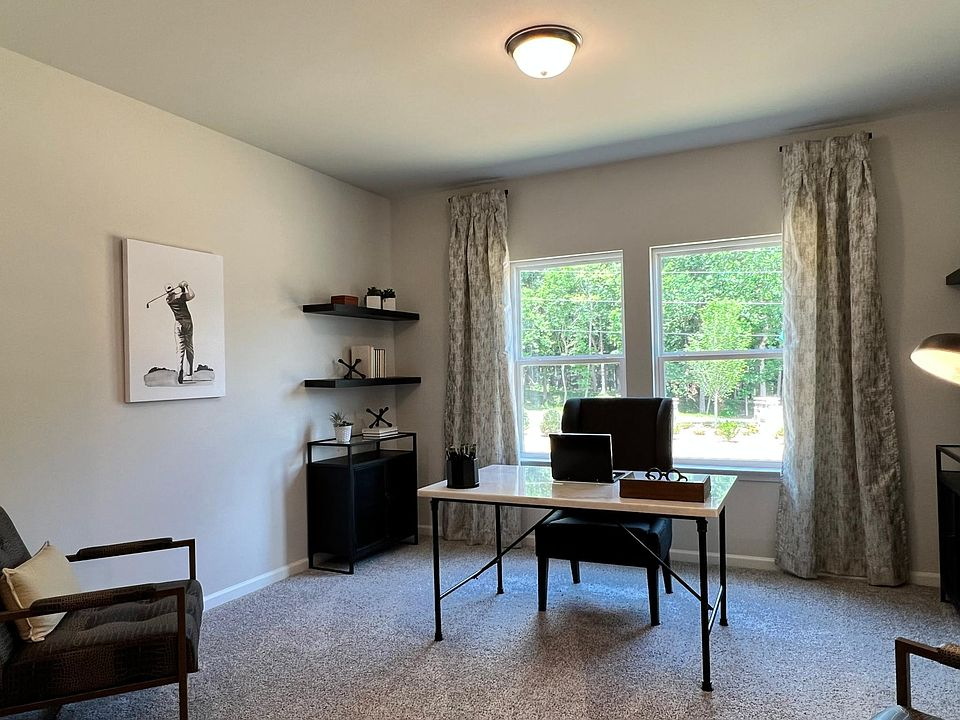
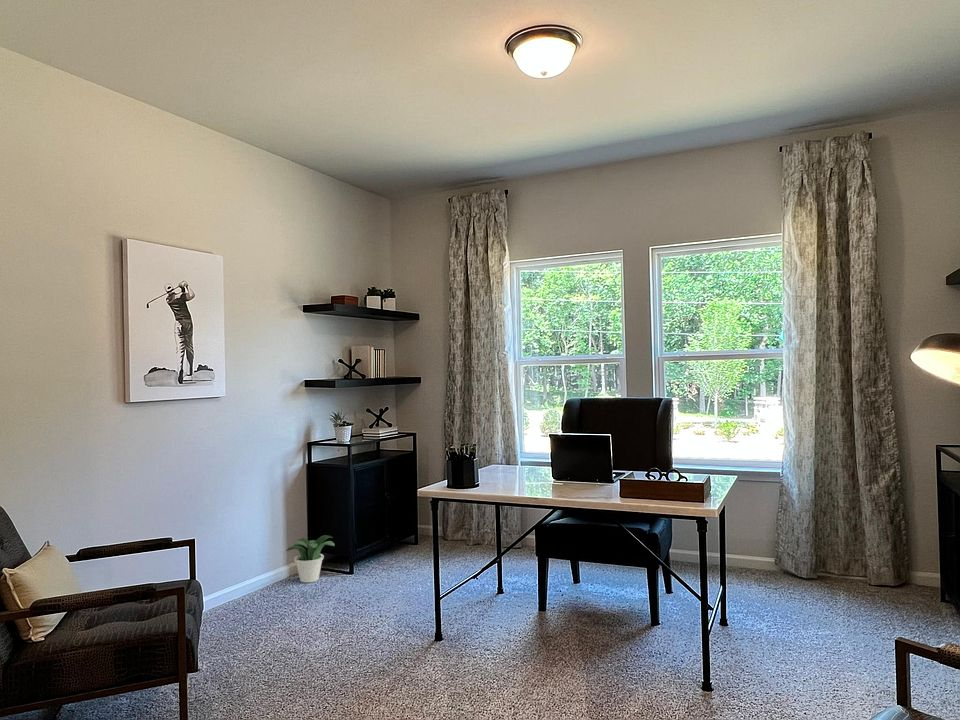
+ potted plant [286,534,336,584]
